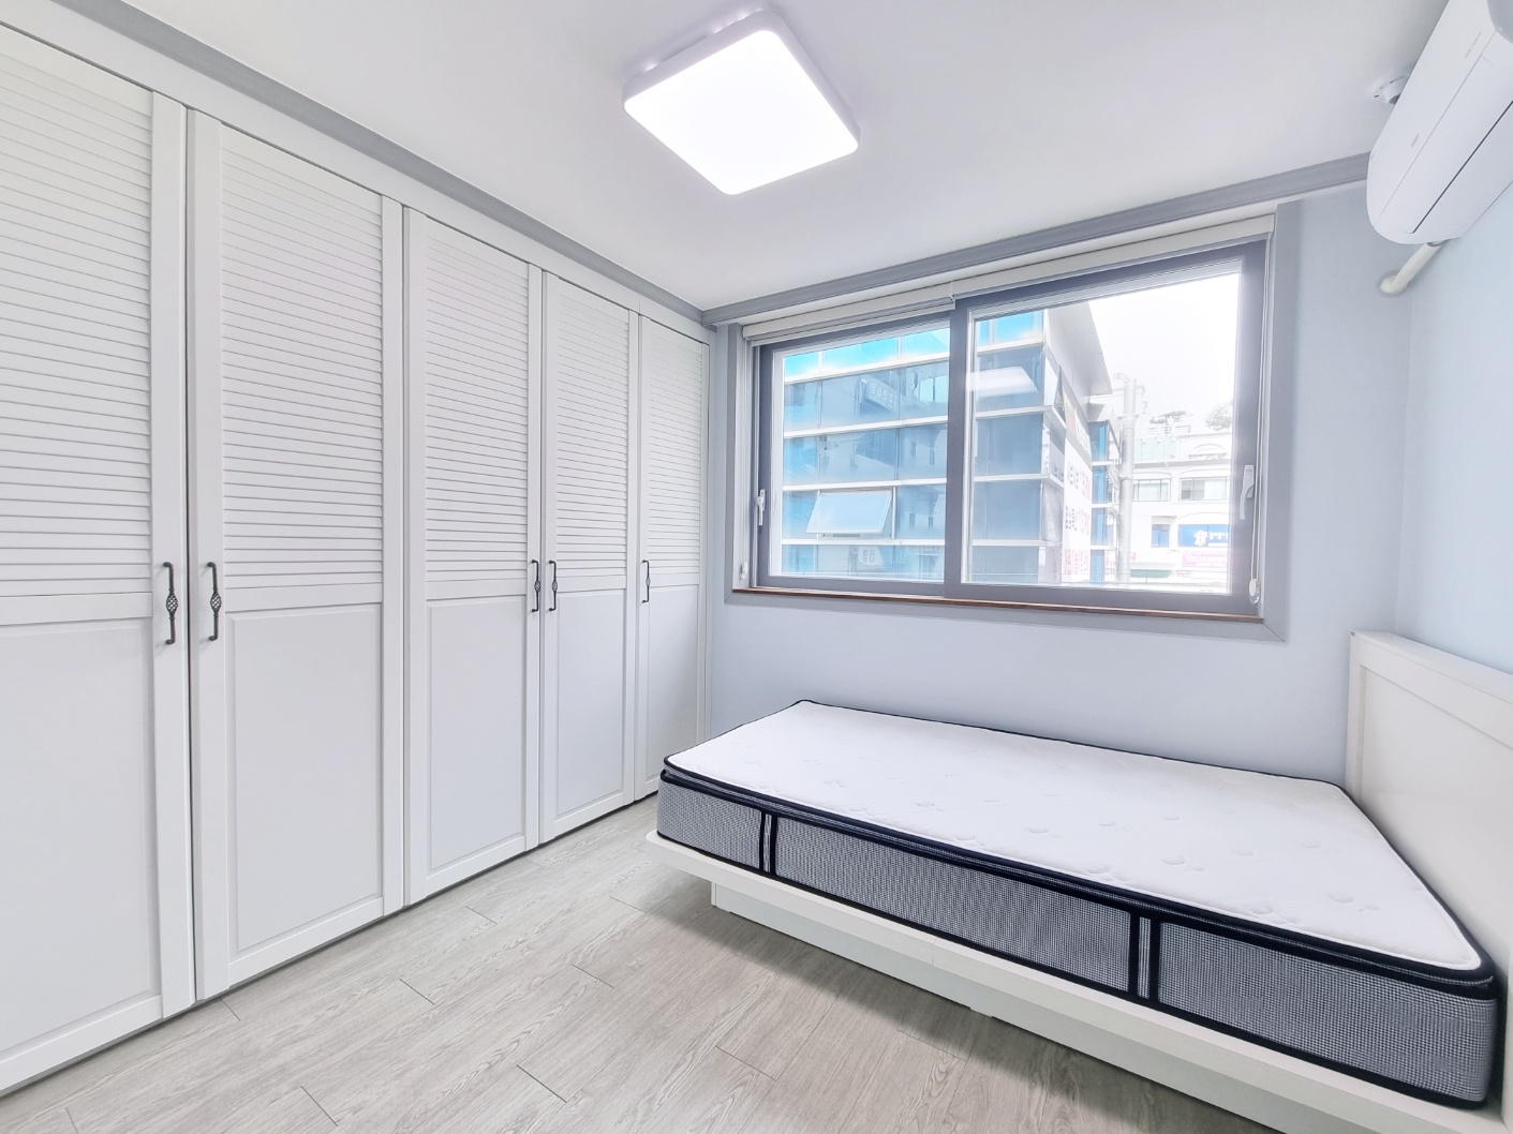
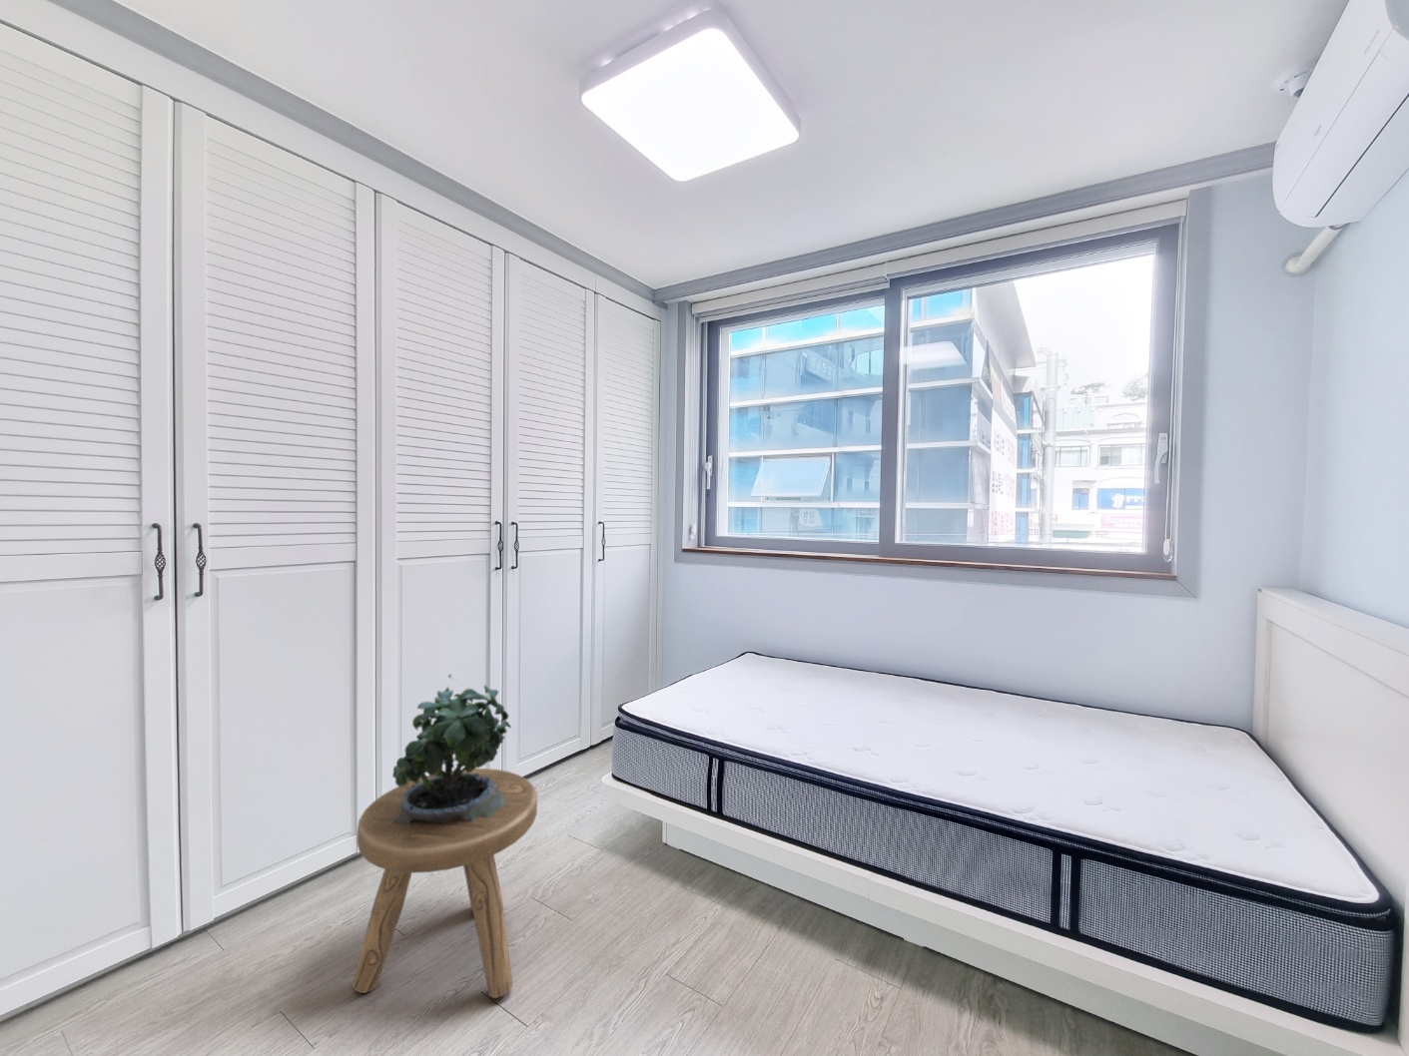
+ potted plant [392,673,513,825]
+ stool [352,768,538,999]
